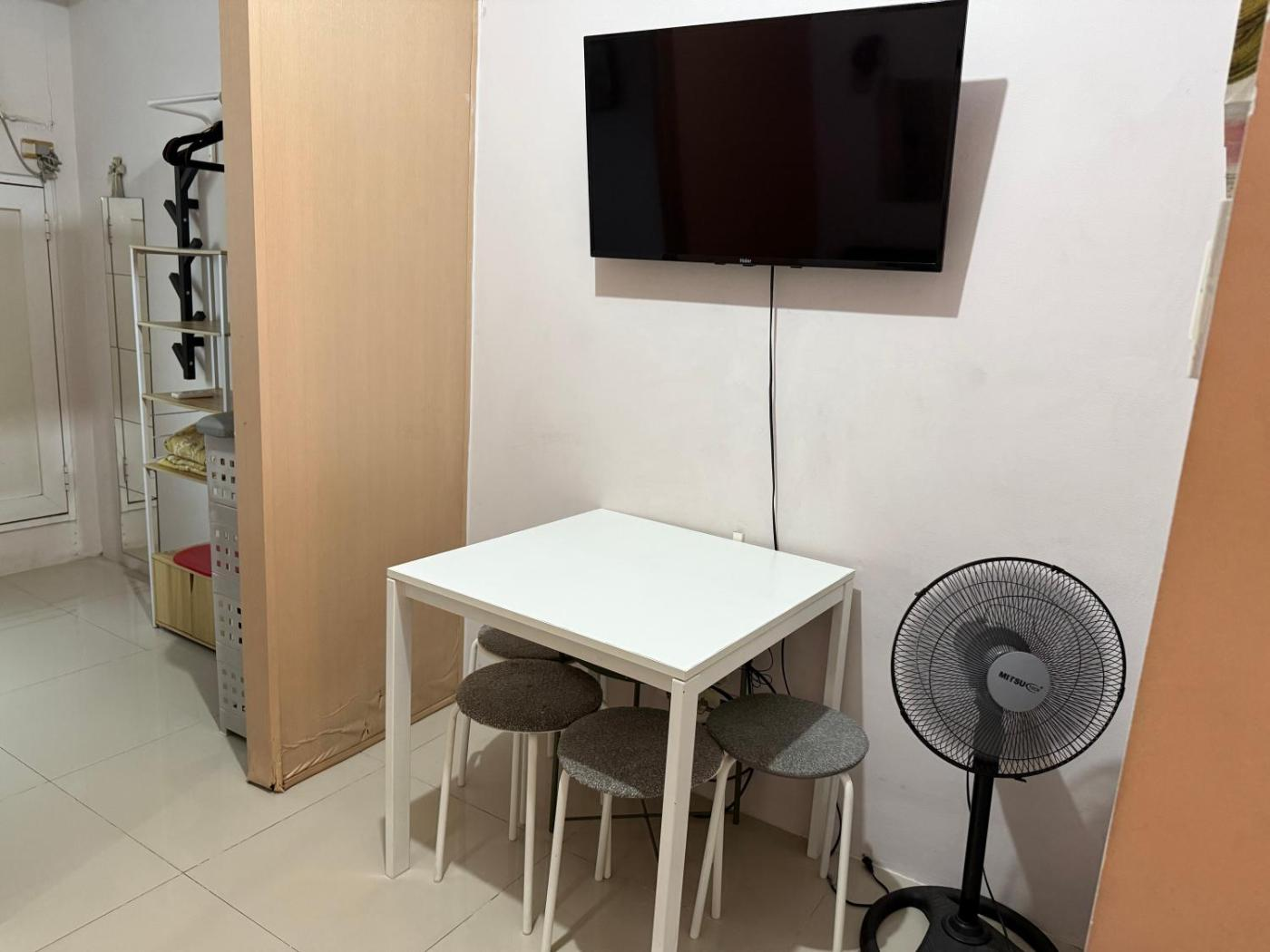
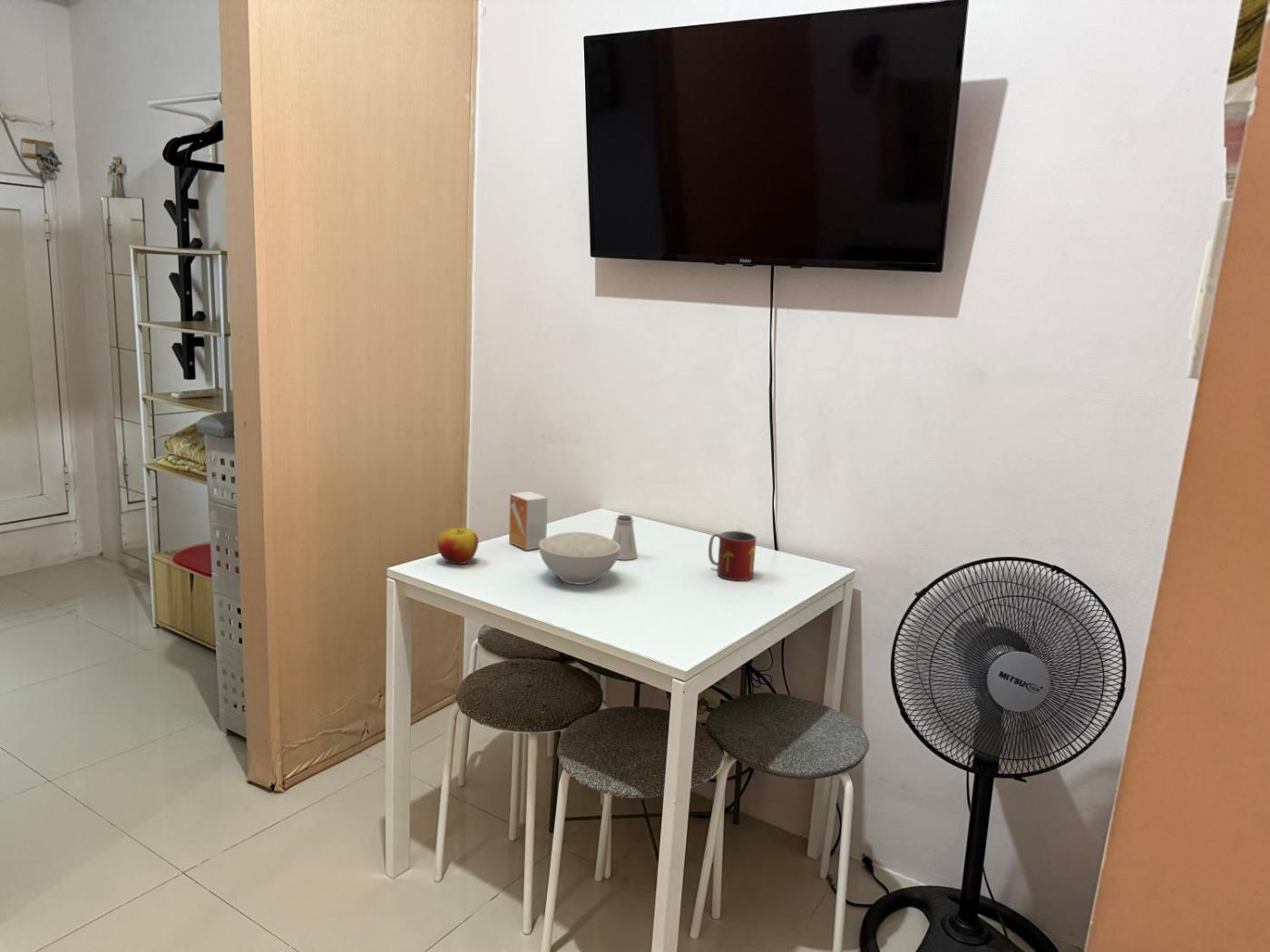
+ mug [708,530,757,581]
+ apple [436,527,479,565]
+ bowl [539,531,620,586]
+ small box [508,491,549,551]
+ saltshaker [611,514,639,561]
